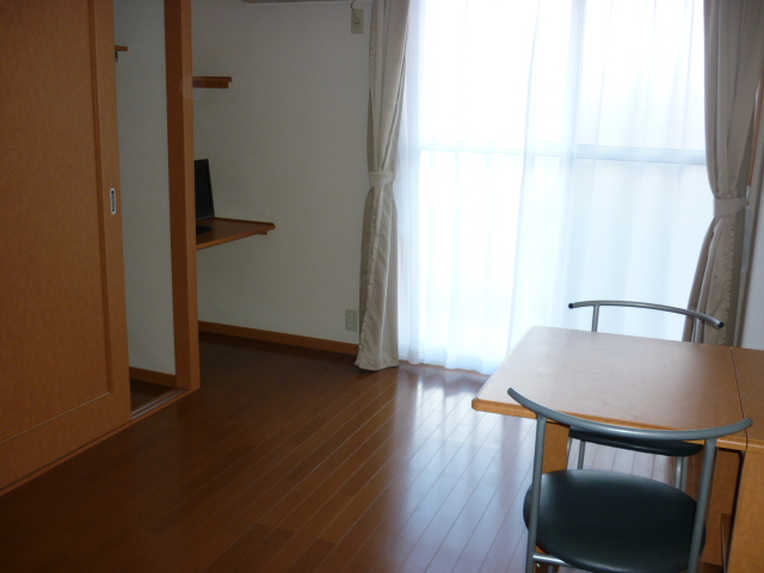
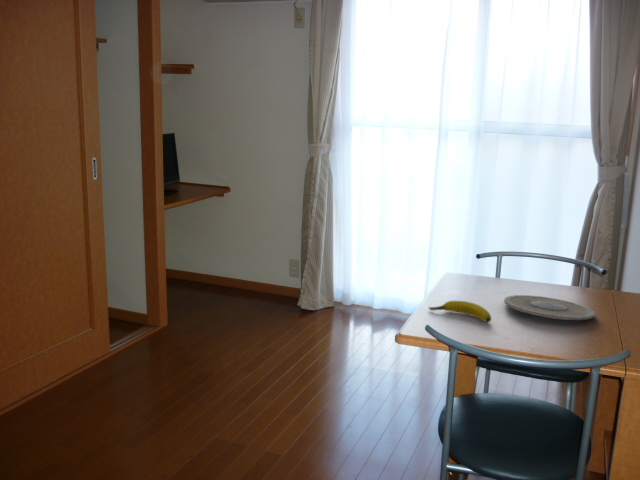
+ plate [503,294,595,321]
+ banana [428,300,492,323]
